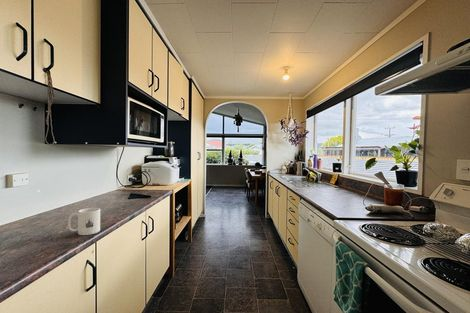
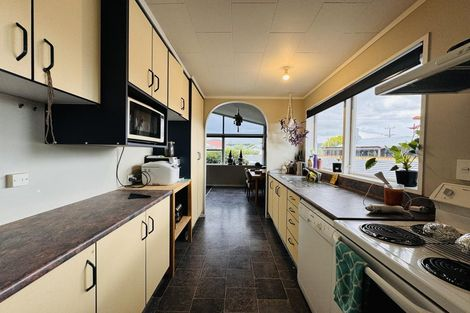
- mug [67,207,101,236]
